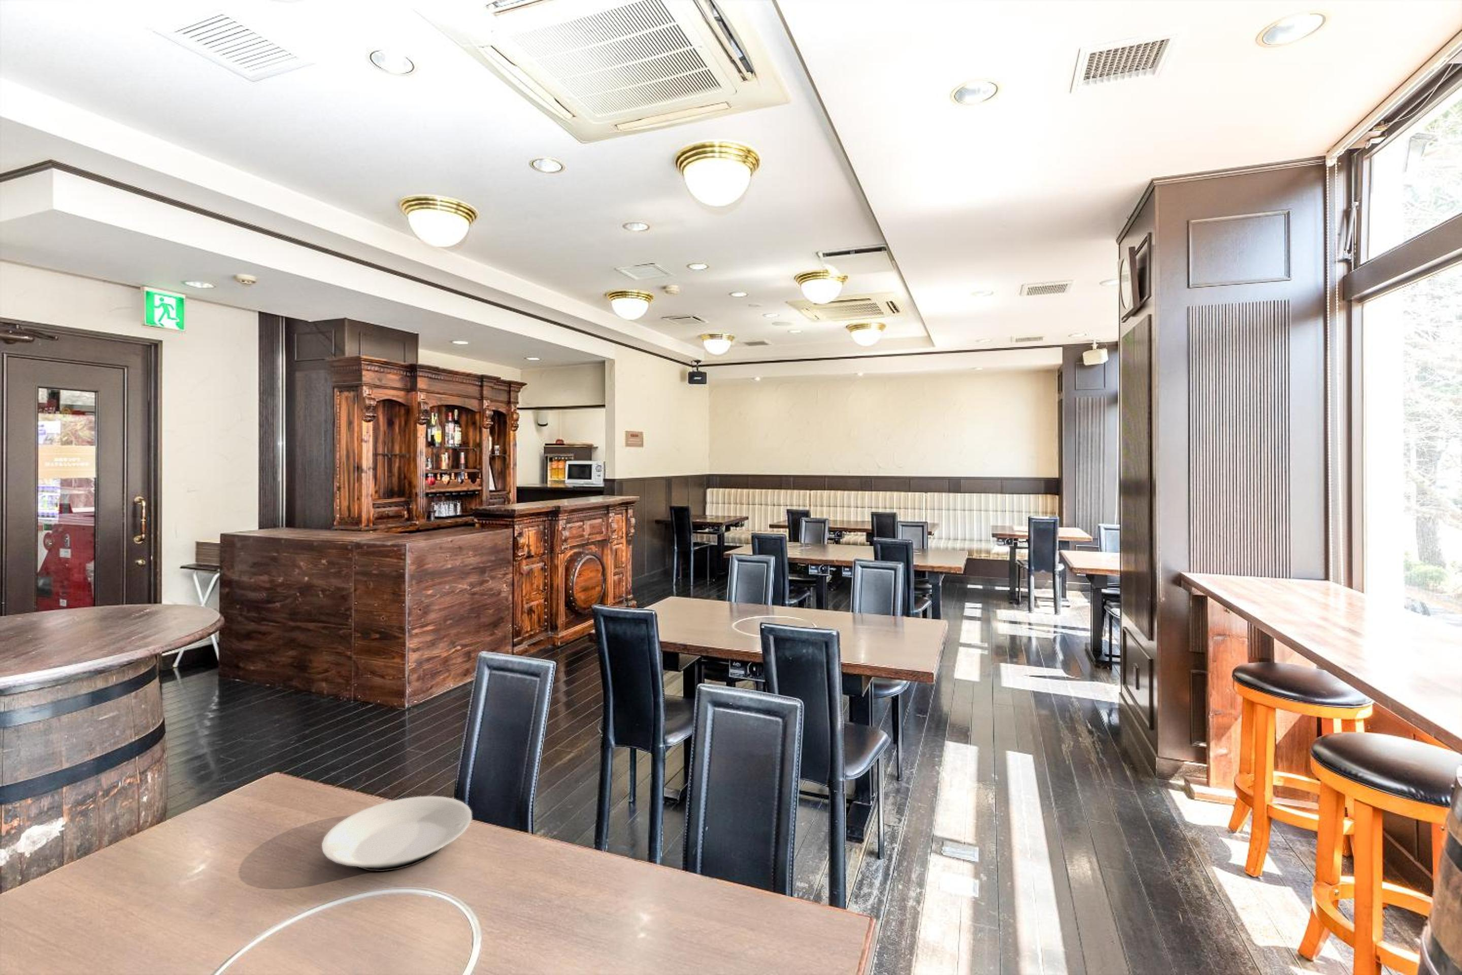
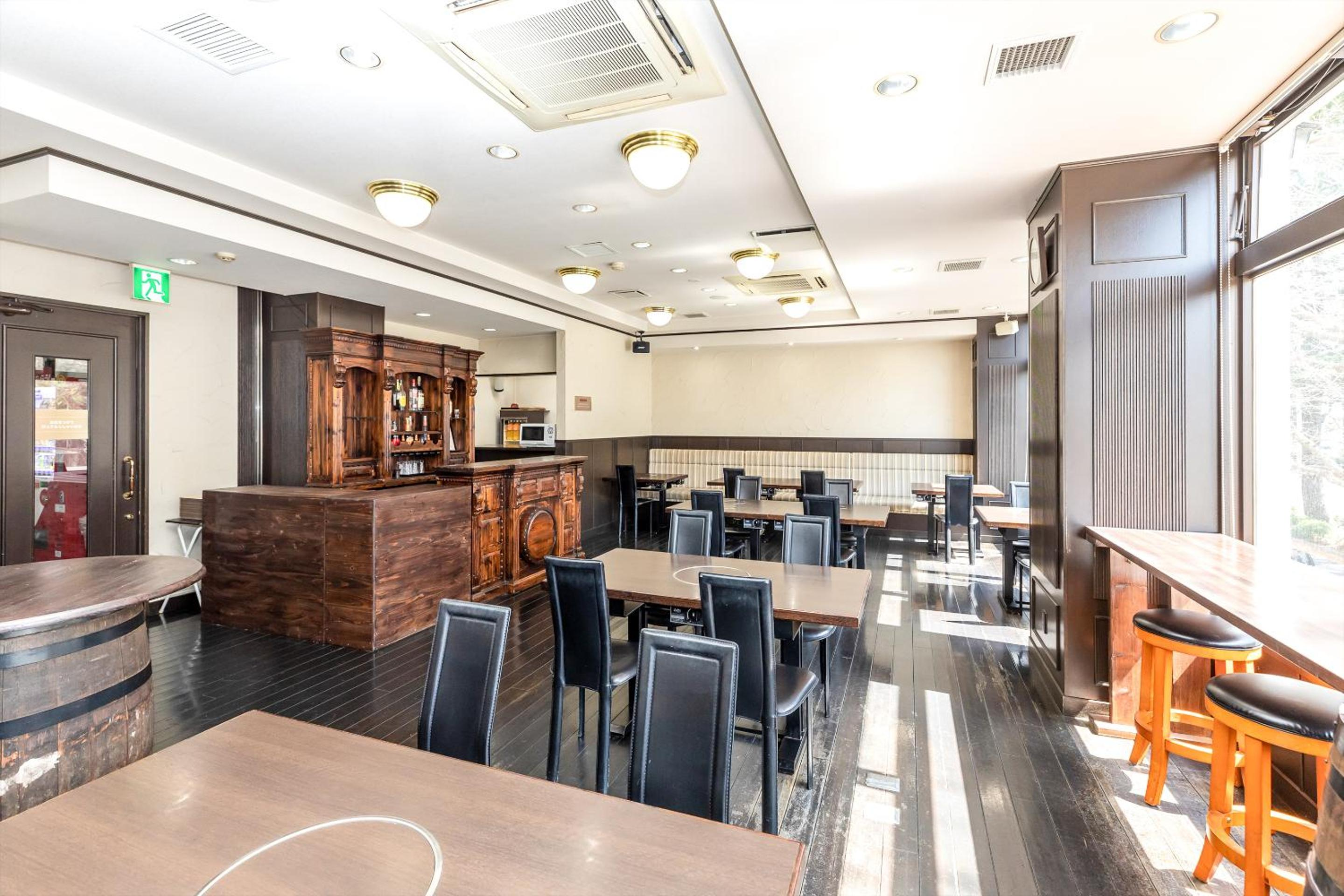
- plate [321,795,472,872]
